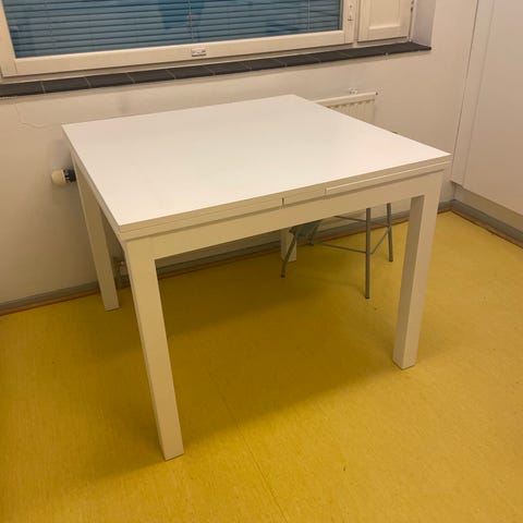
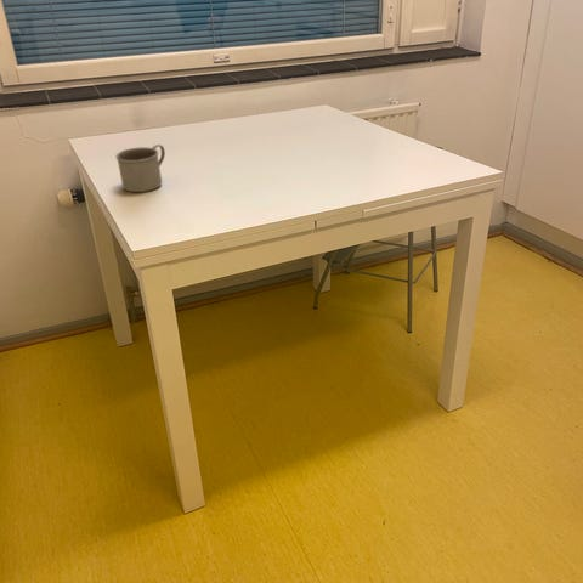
+ mug [114,143,166,193]
